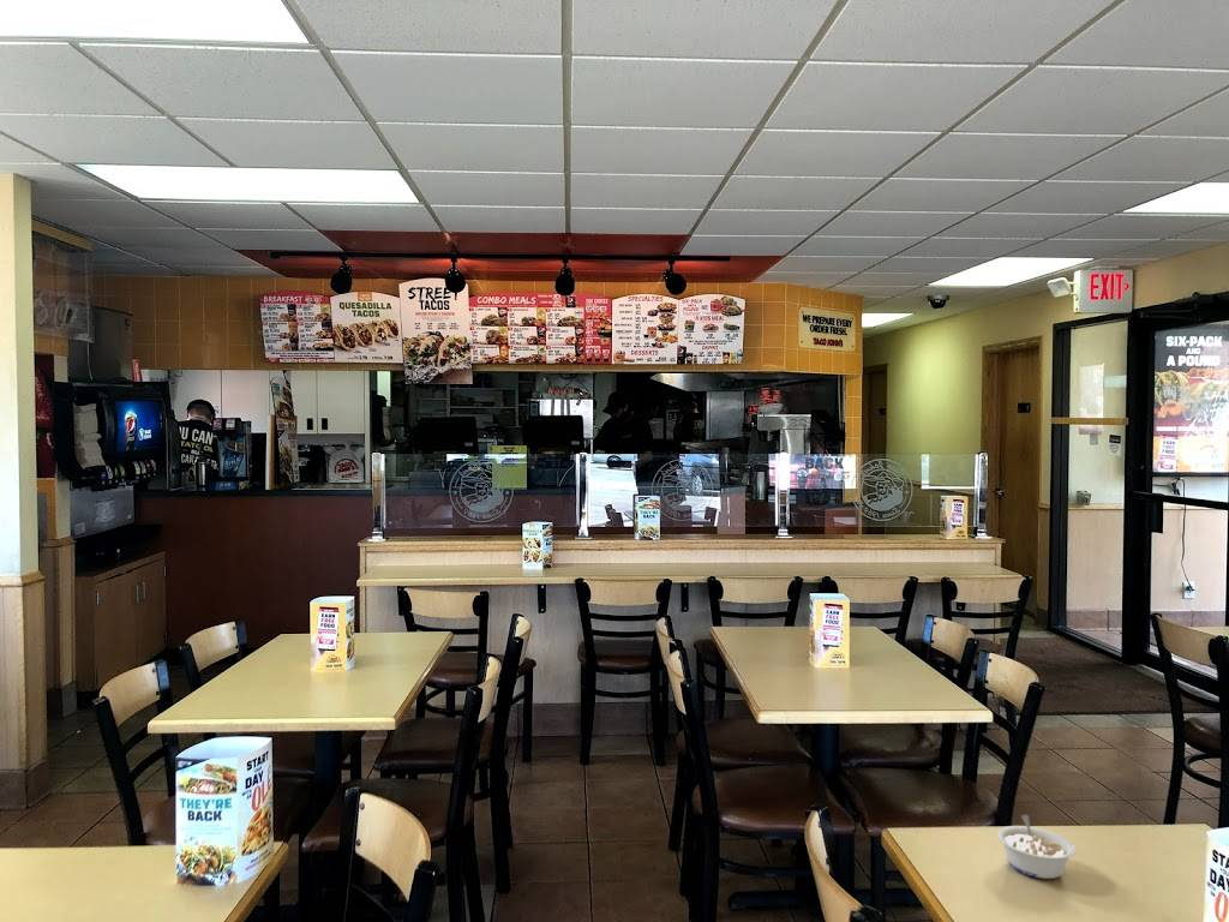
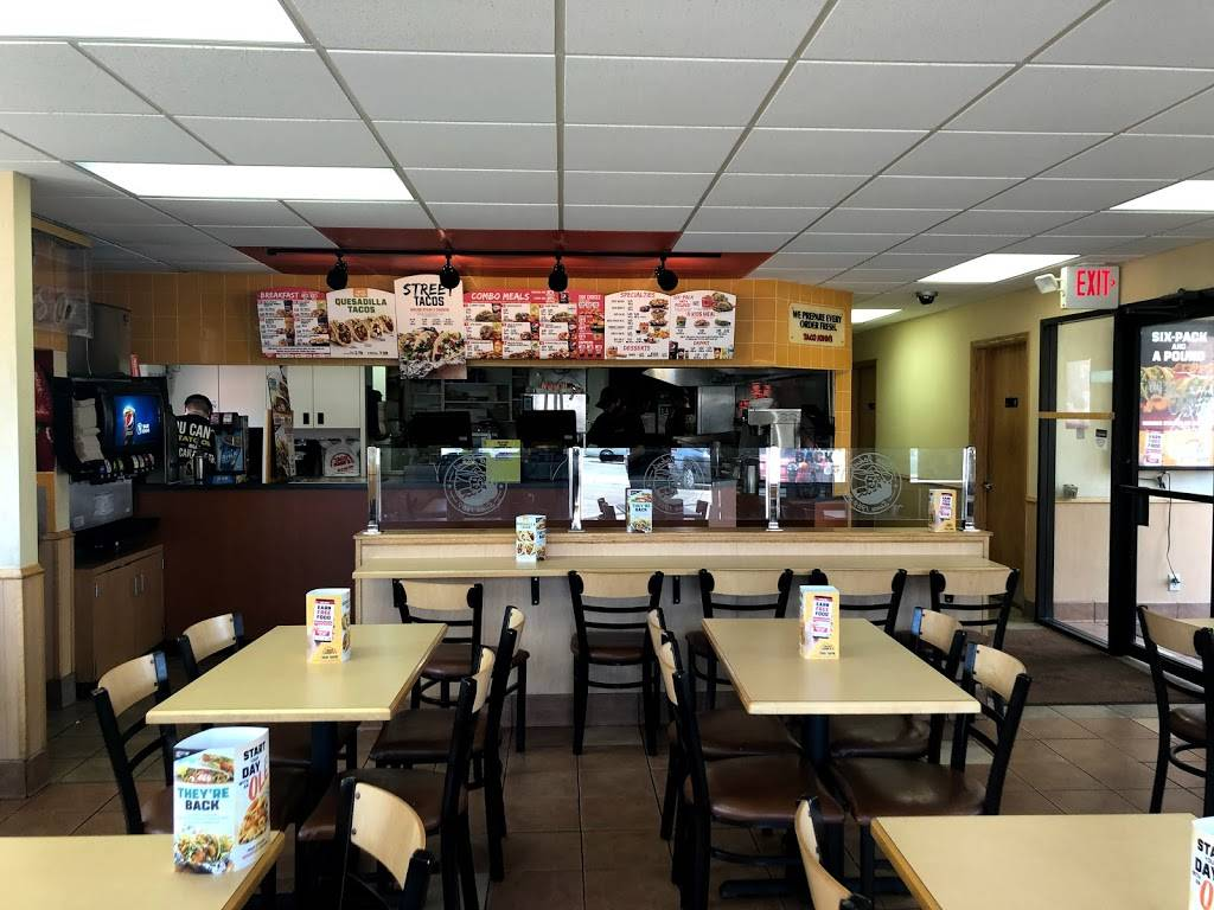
- legume [996,814,1077,880]
